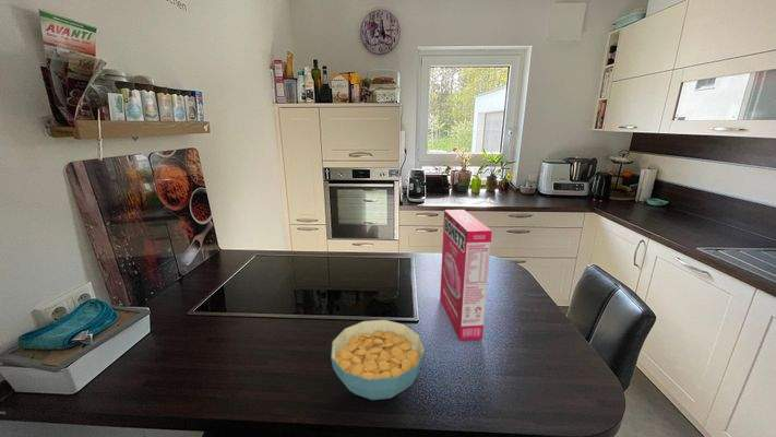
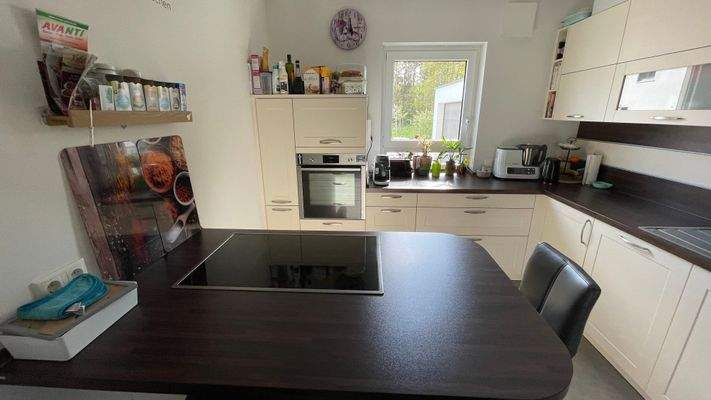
- cereal box [439,209,493,341]
- cereal bowl [330,319,427,401]
